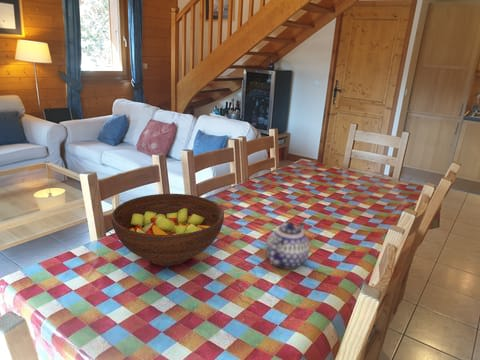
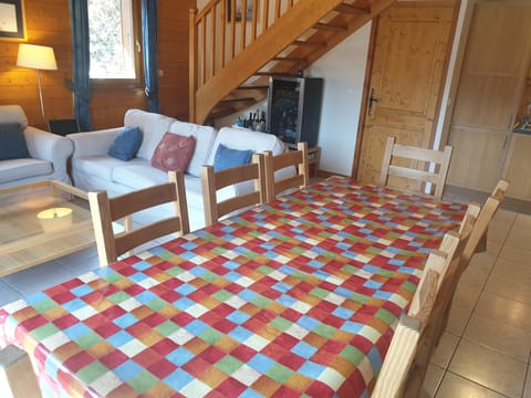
- teapot [265,221,311,270]
- fruit bowl [110,193,225,267]
